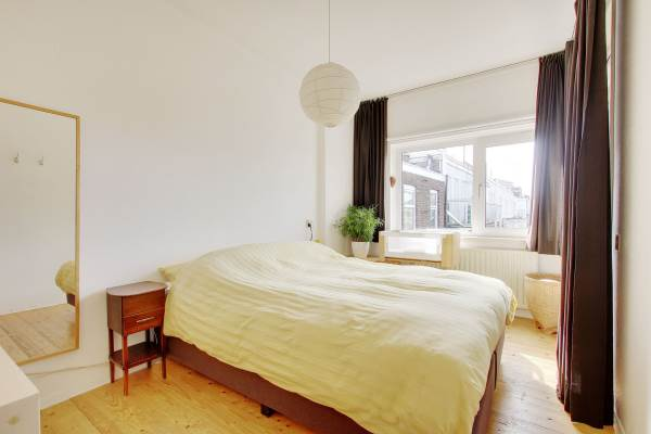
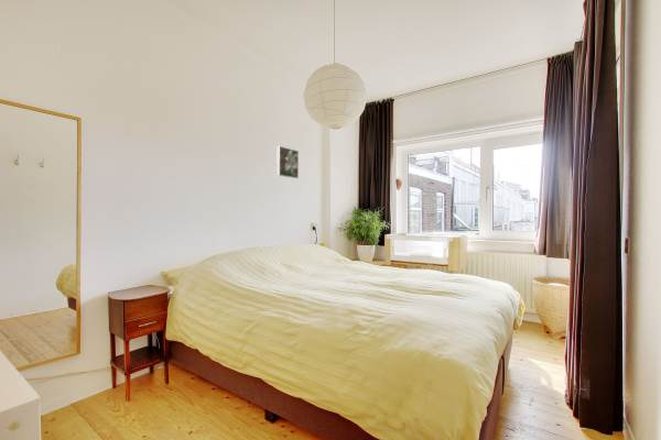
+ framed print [275,145,300,179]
